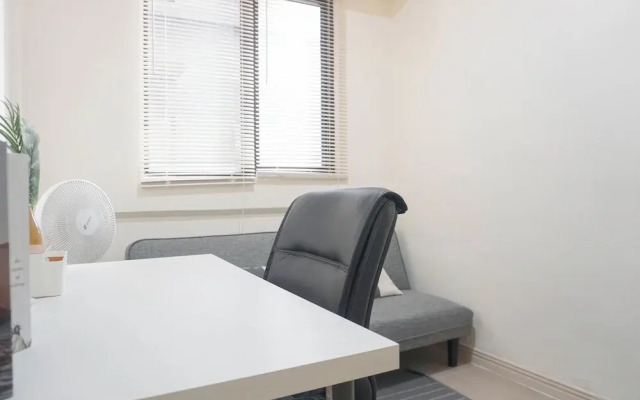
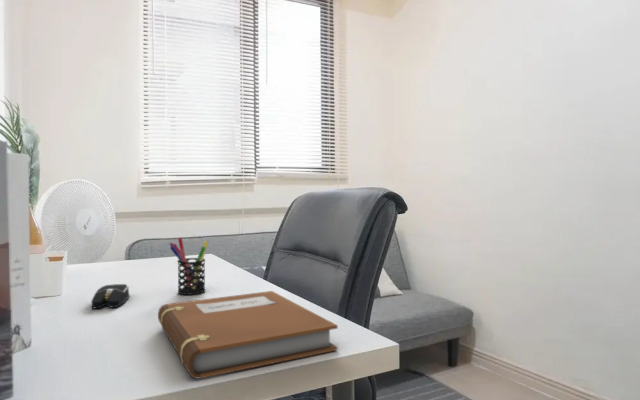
+ pen holder [168,237,209,296]
+ computer mouse [90,283,131,309]
+ notebook [157,290,339,379]
